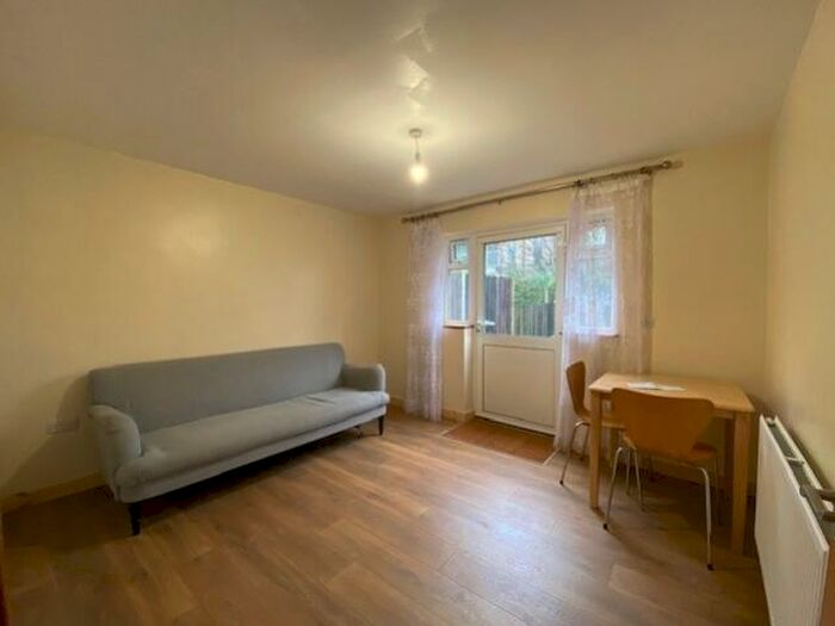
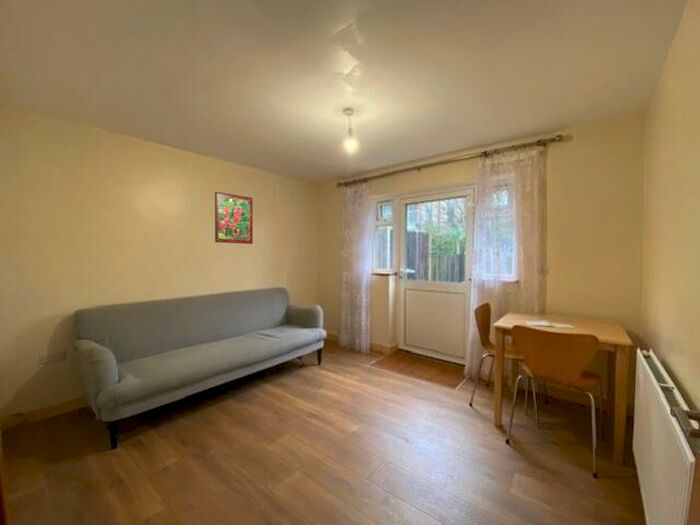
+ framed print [214,191,254,245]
